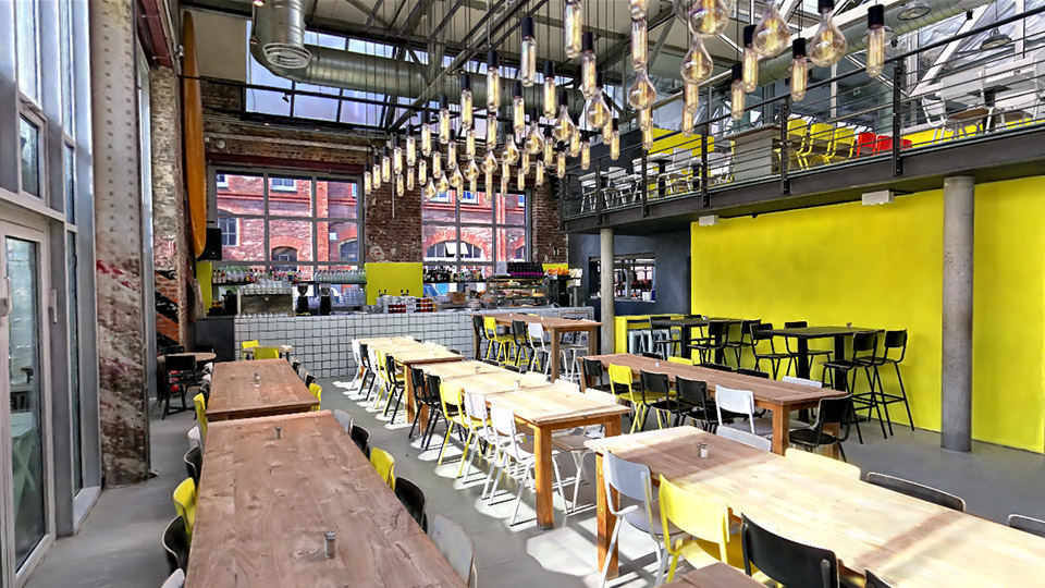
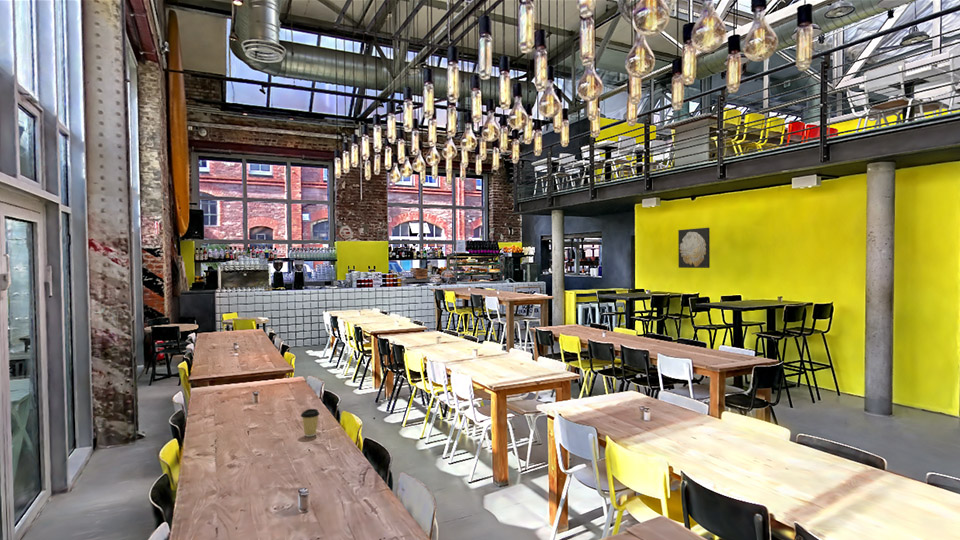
+ coffee cup [300,408,321,438]
+ wall art [677,227,711,269]
